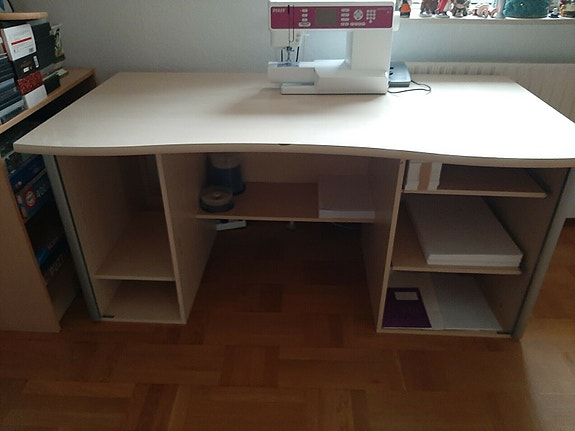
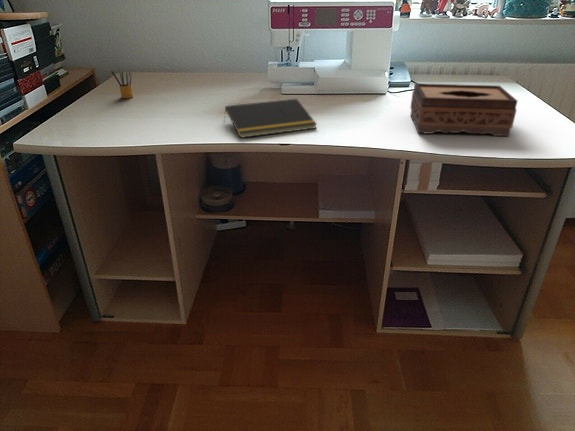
+ pencil box [110,68,134,99]
+ notepad [223,98,318,139]
+ tissue box [409,82,518,137]
